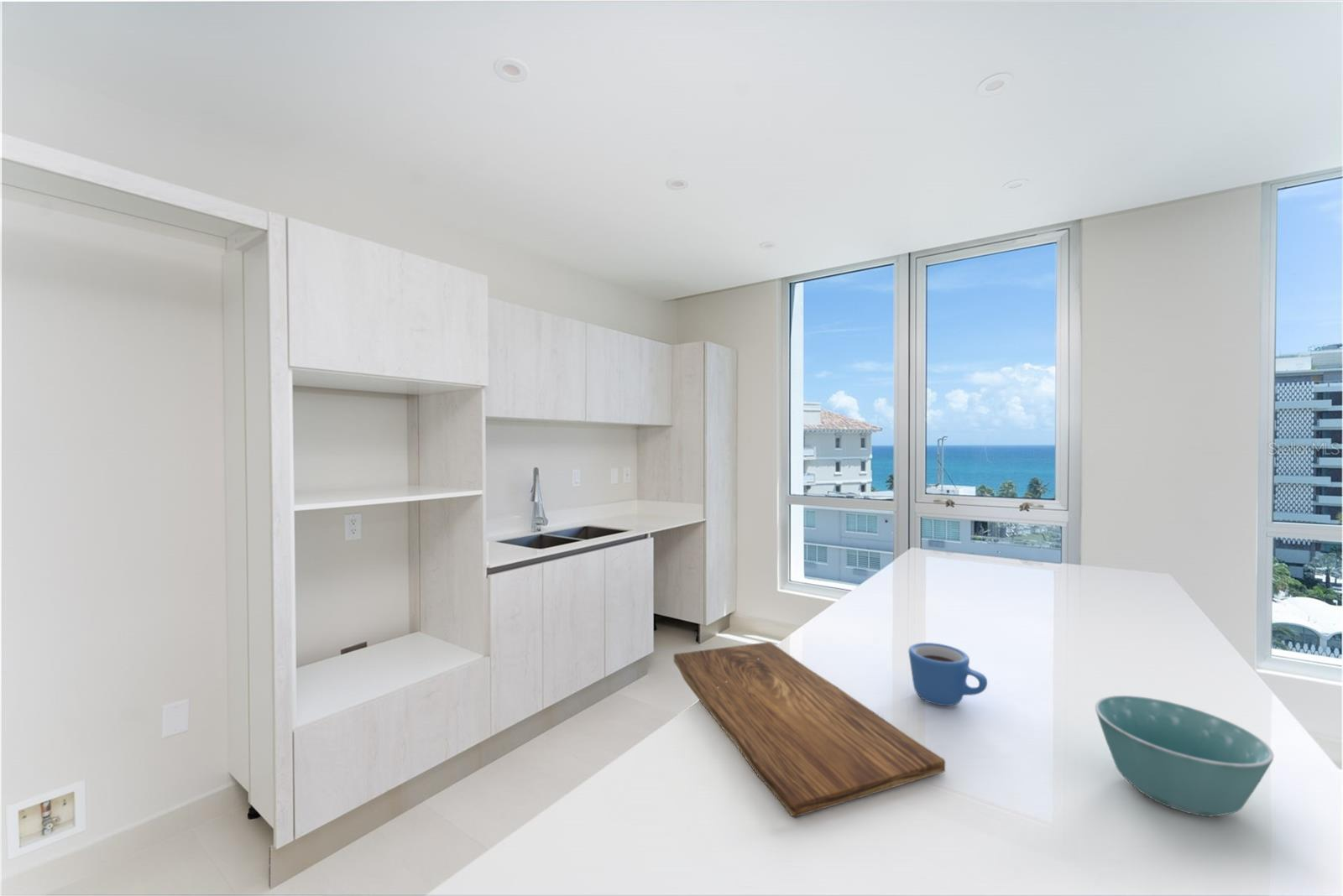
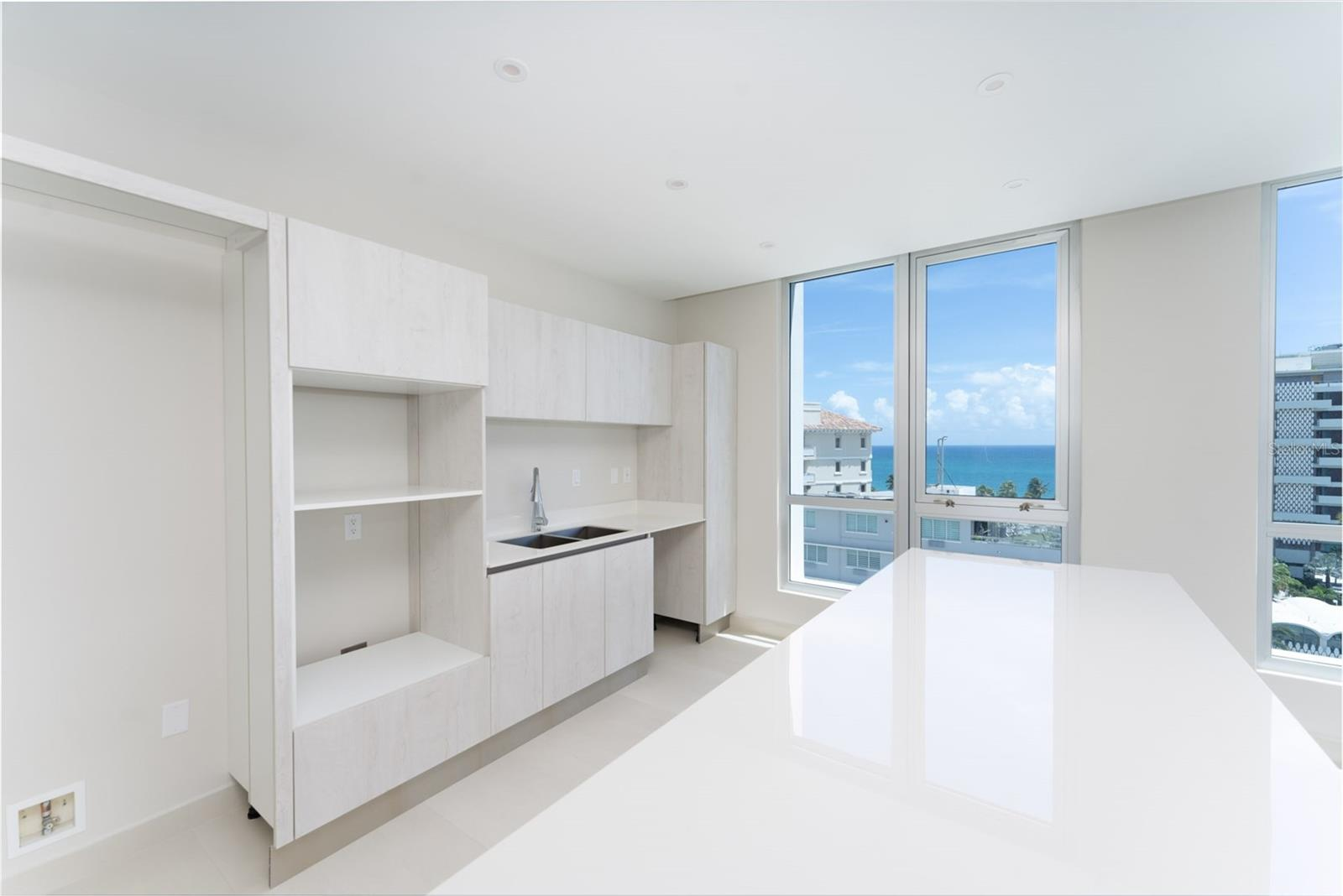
- cutting board [673,641,946,818]
- mug [908,642,988,706]
- bowl [1095,695,1274,817]
